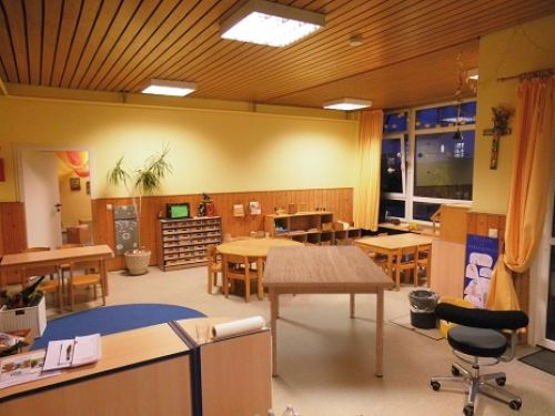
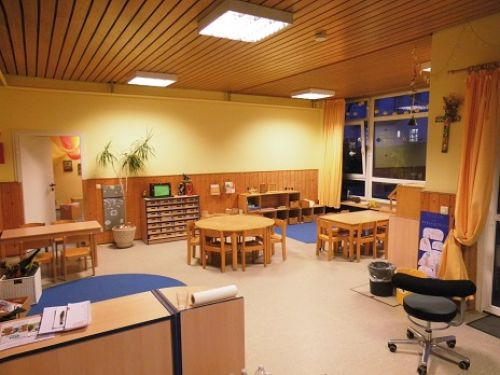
- table [260,244,396,377]
